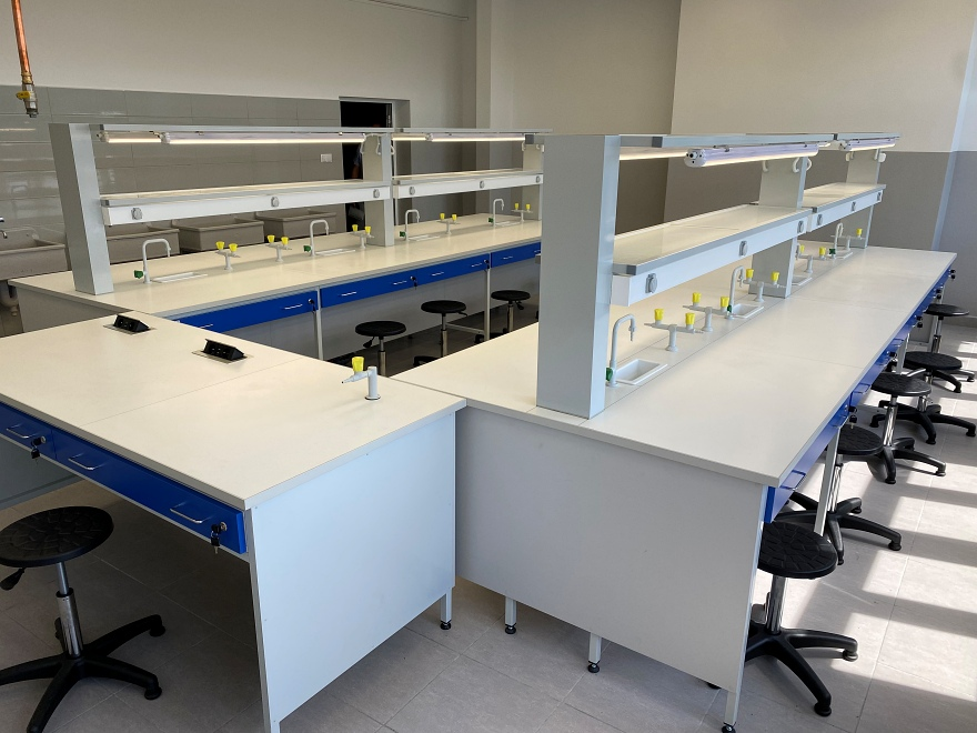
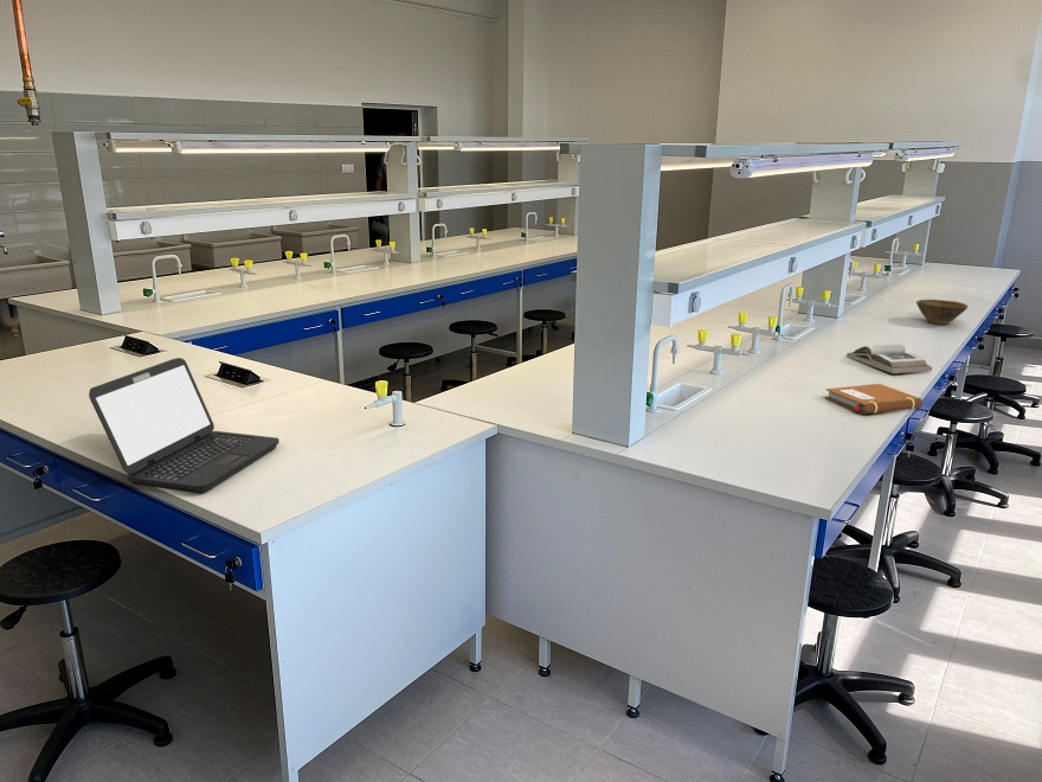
+ notebook [824,383,924,415]
+ book [845,342,933,374]
+ bowl [915,299,970,326]
+ laptop [88,357,281,494]
